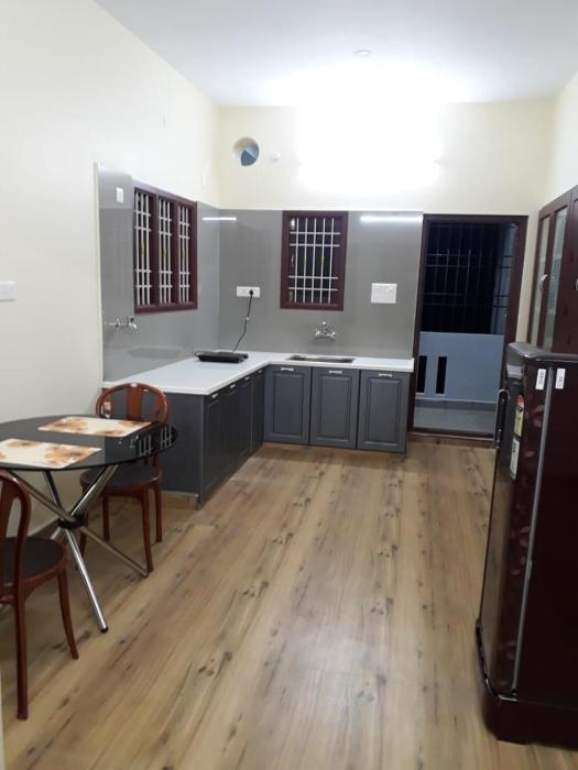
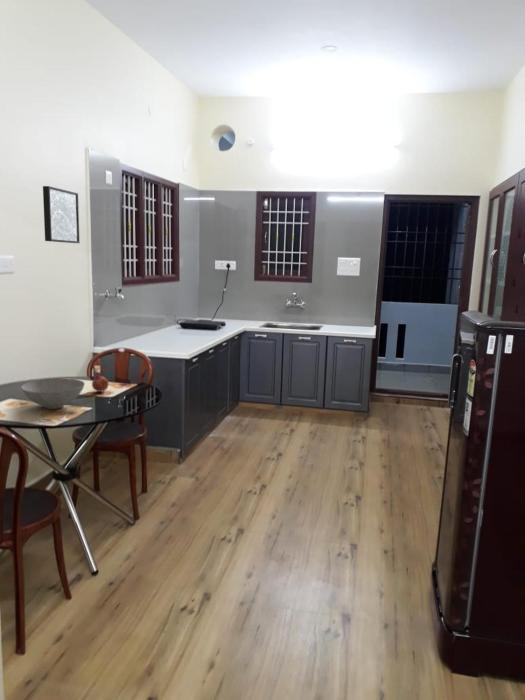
+ bowl [20,377,86,410]
+ fruit [91,373,110,393]
+ wall art [42,185,81,244]
